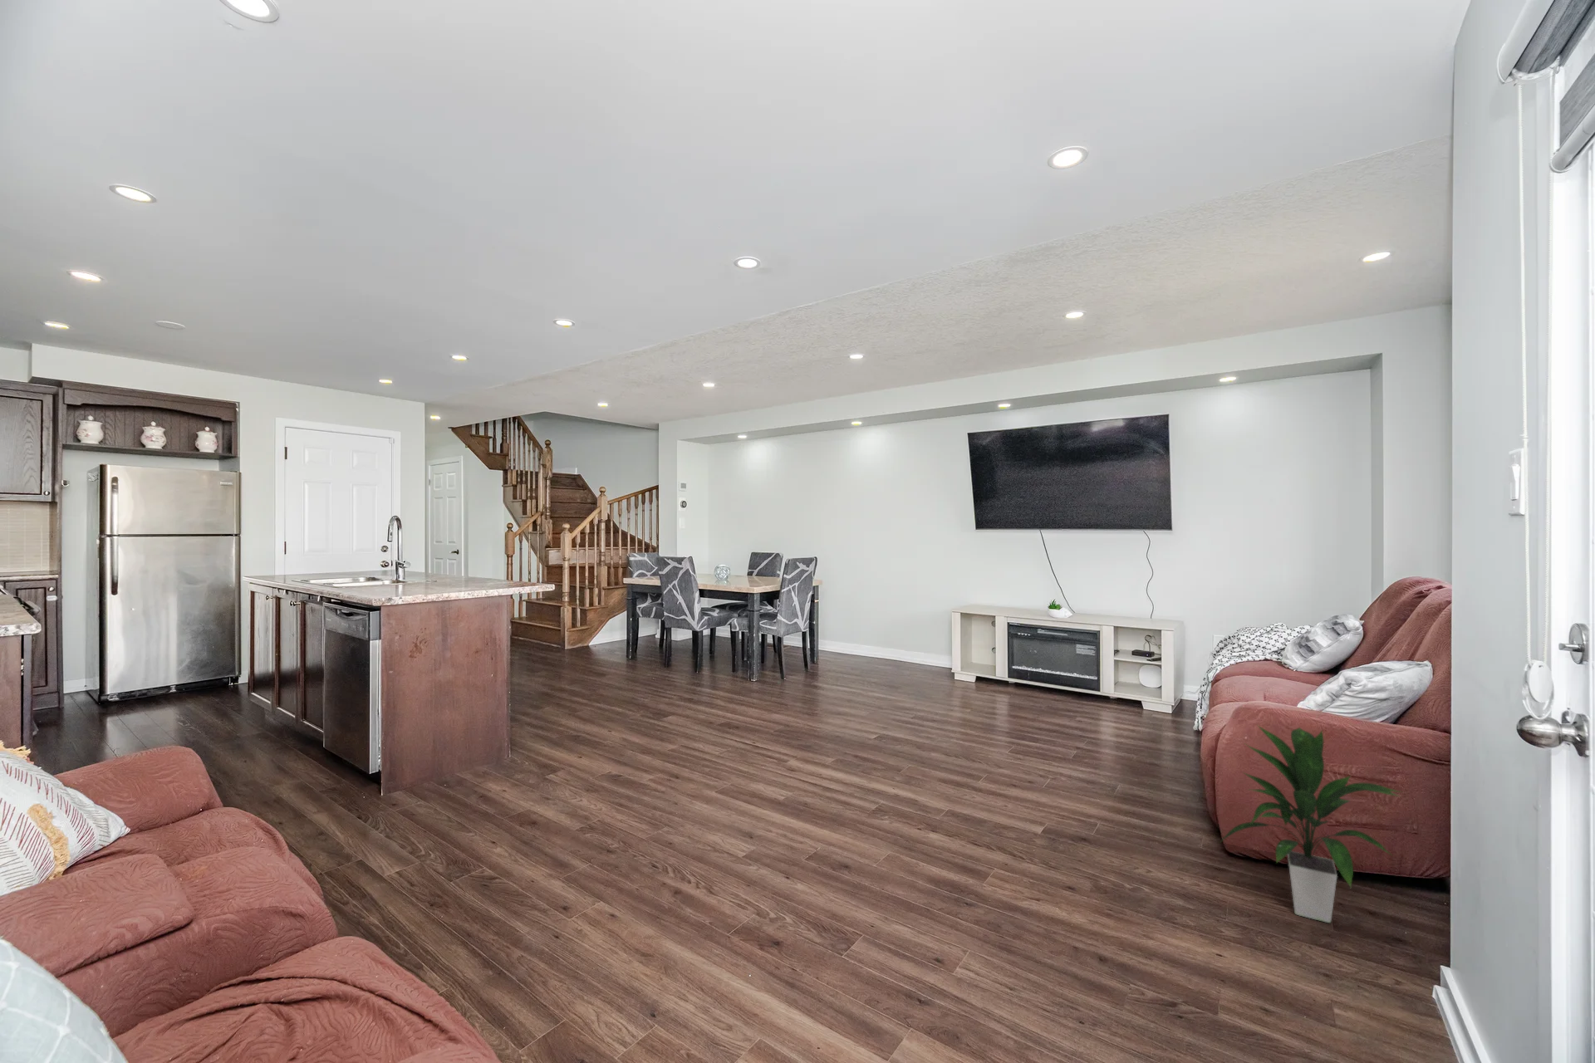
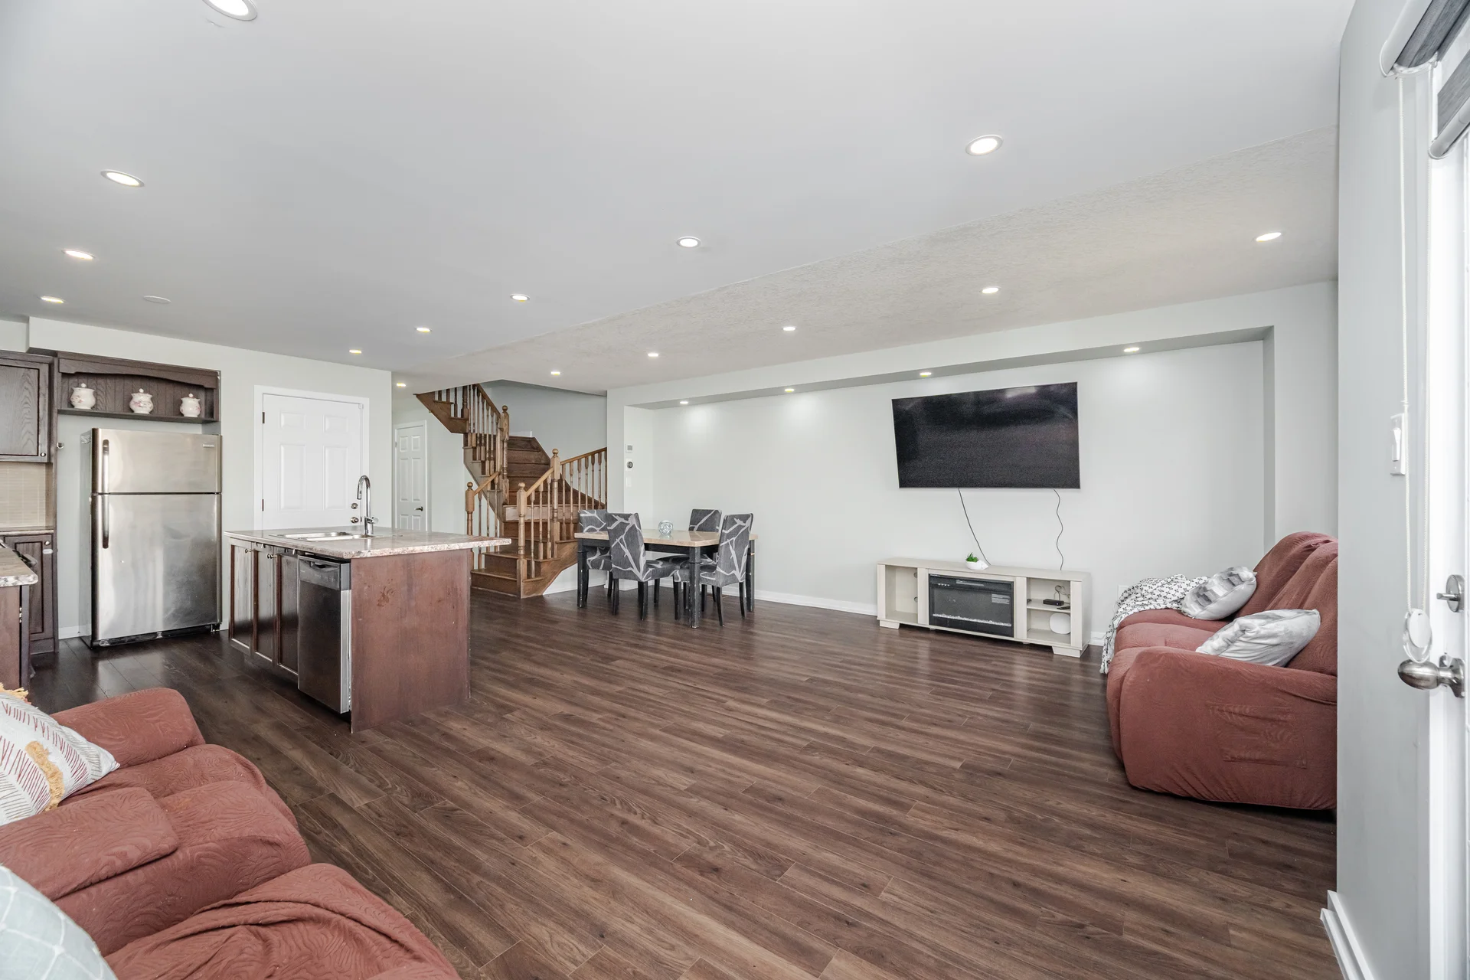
- indoor plant [1218,724,1403,923]
